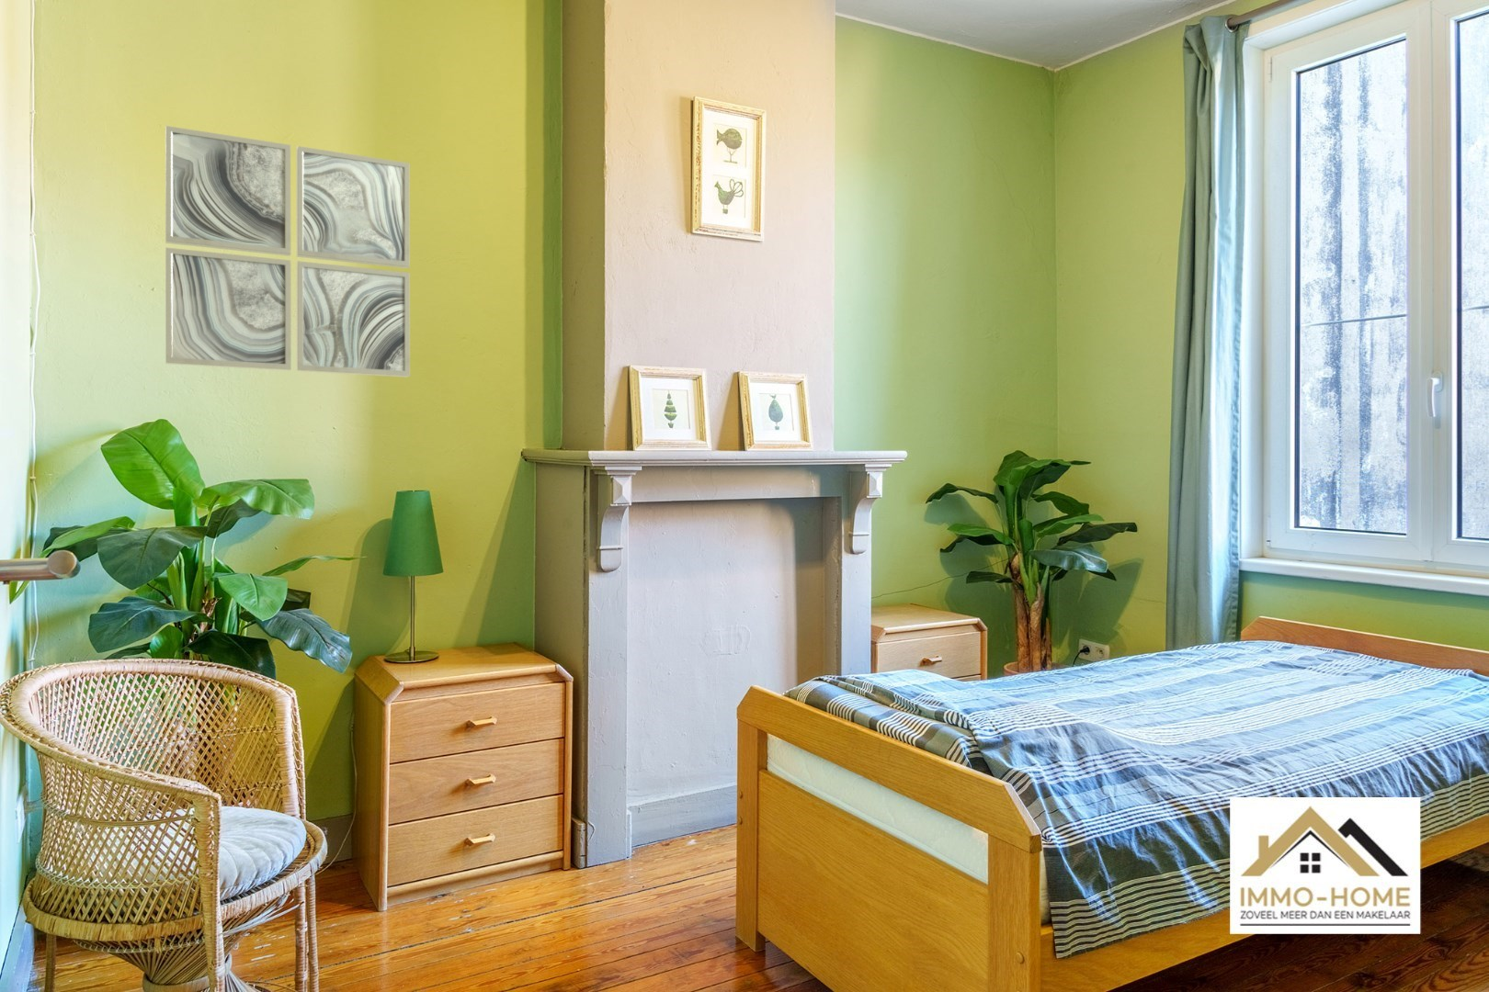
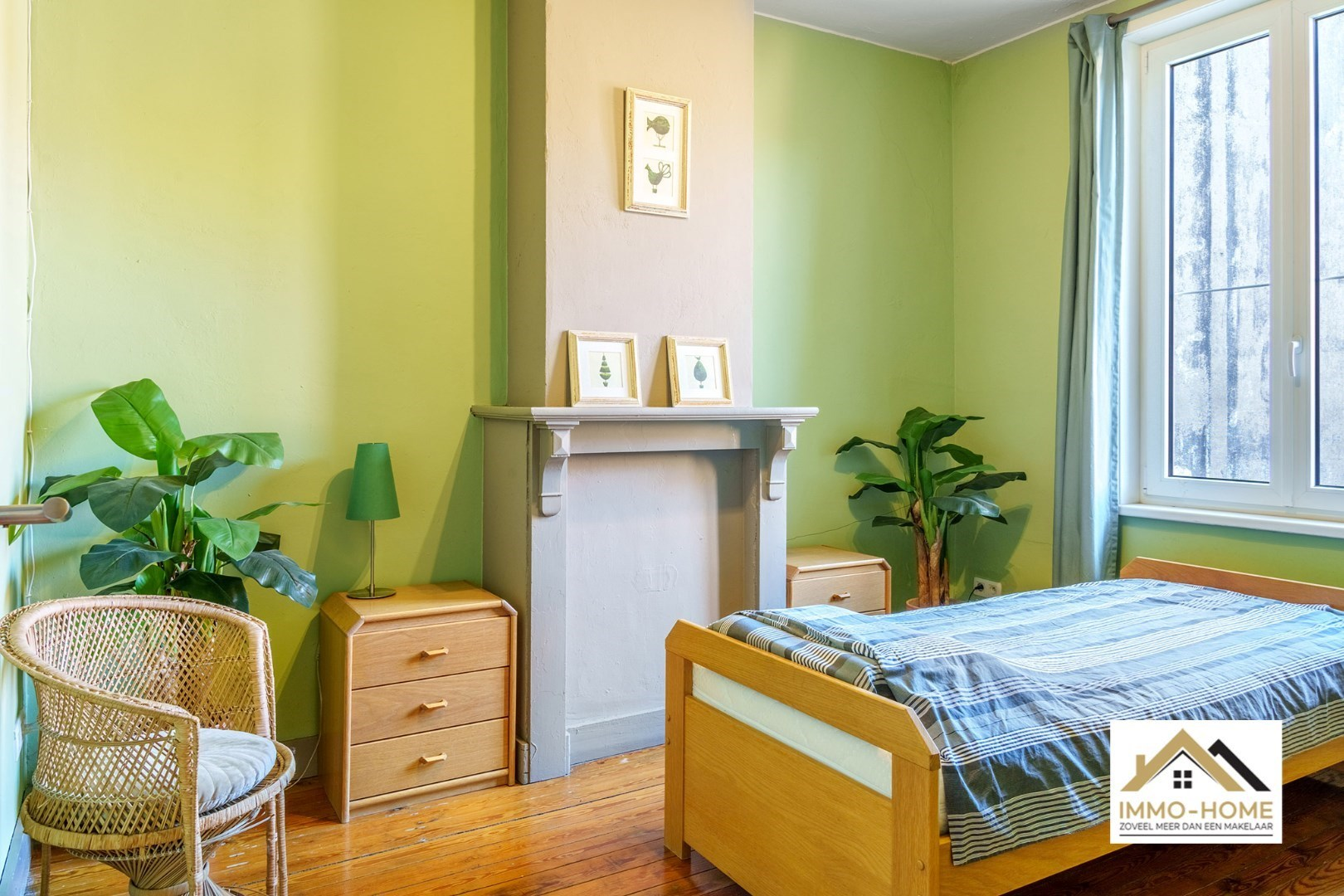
- wall art [165,125,411,379]
